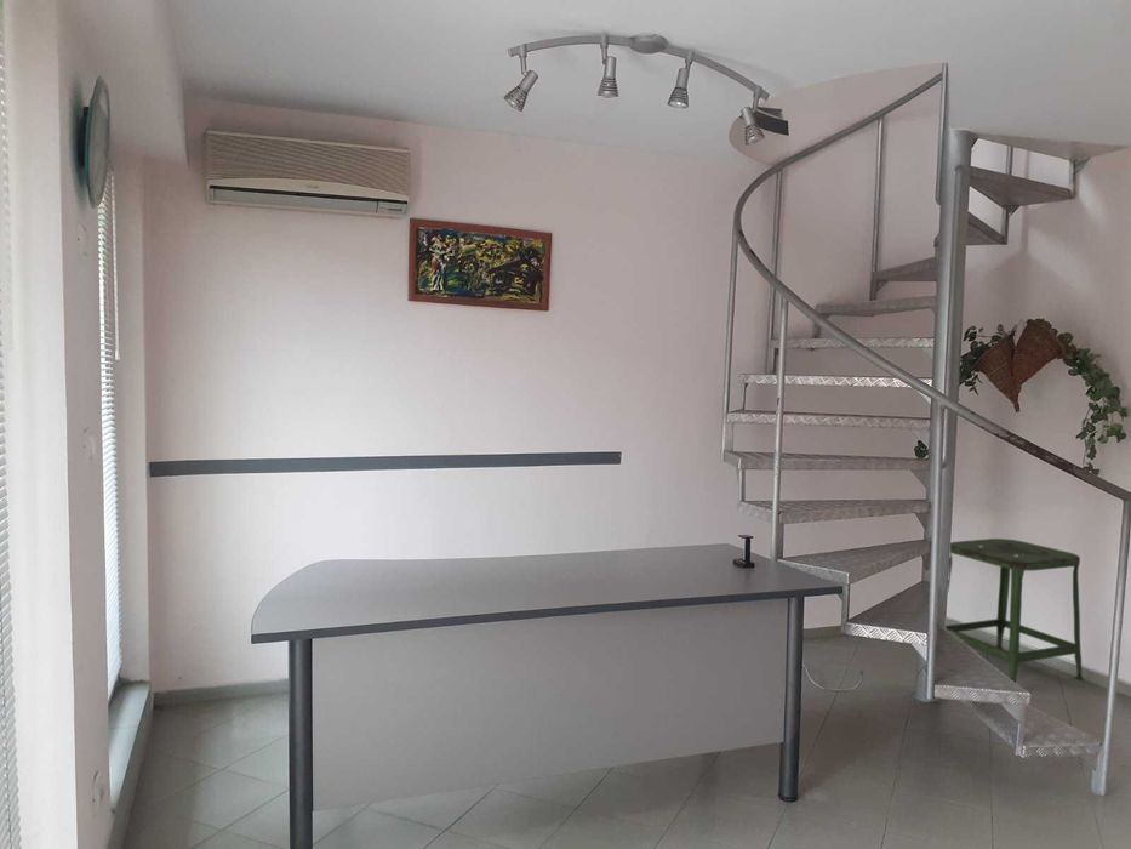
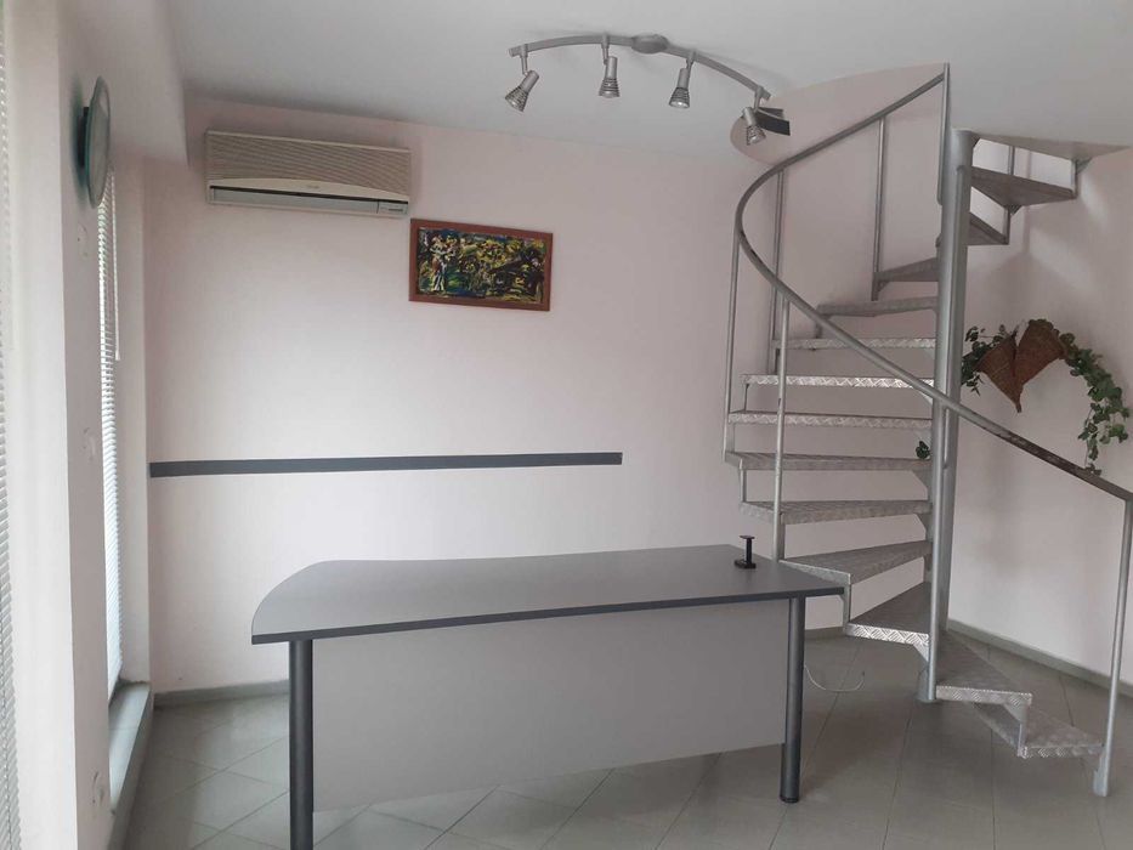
- stool [944,537,1085,684]
